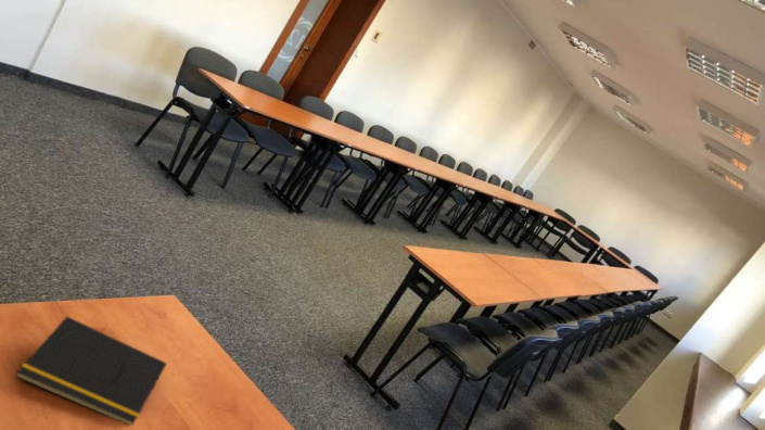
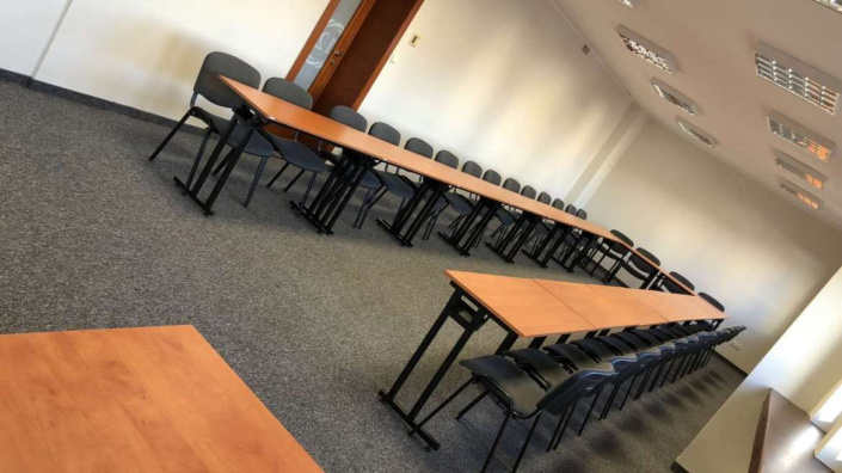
- notepad [14,315,168,426]
